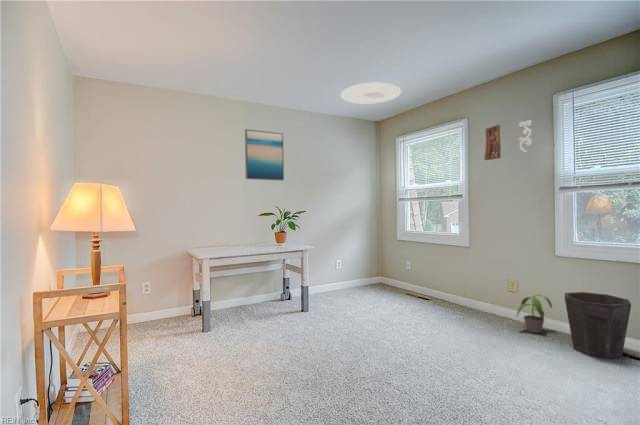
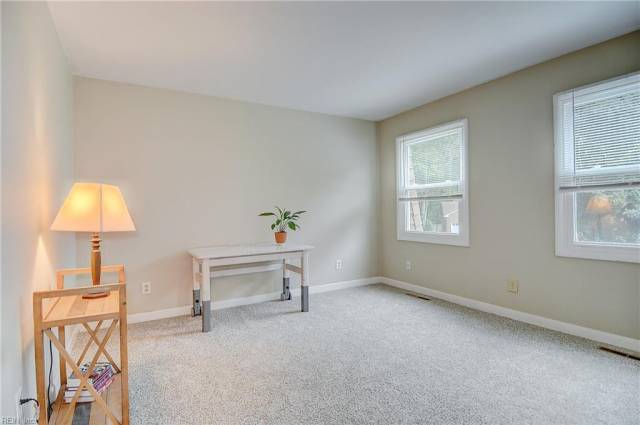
- ceiling light [340,82,402,105]
- potted plant [515,294,553,334]
- waste bin [564,291,632,359]
- wall art [244,128,285,182]
- wall ornament [483,119,534,161]
